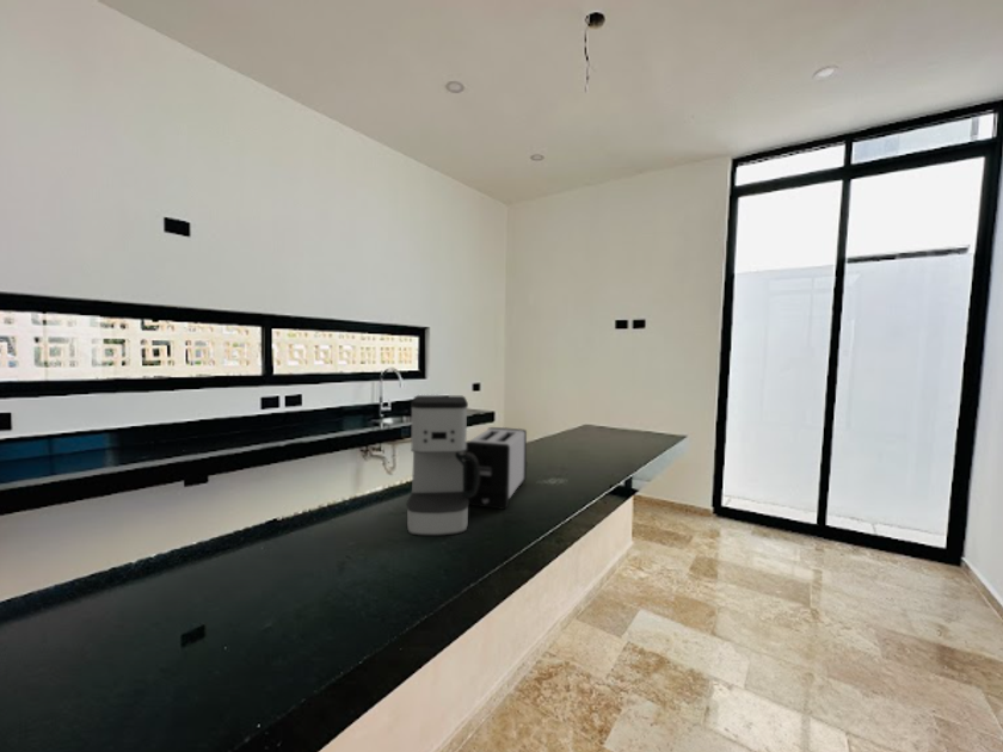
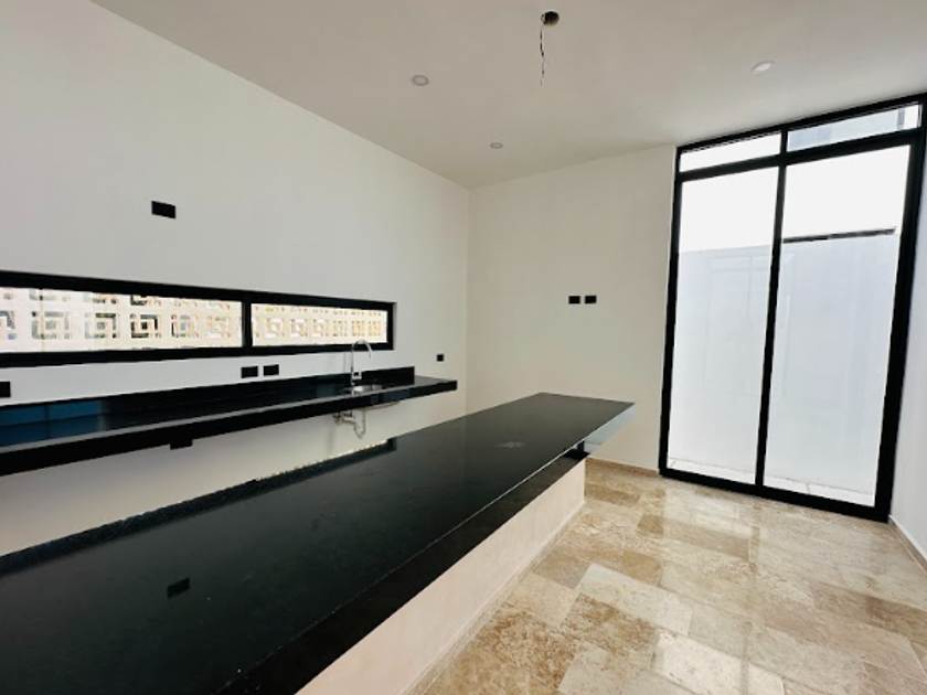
- toaster [464,426,528,511]
- coffee maker [406,394,480,537]
